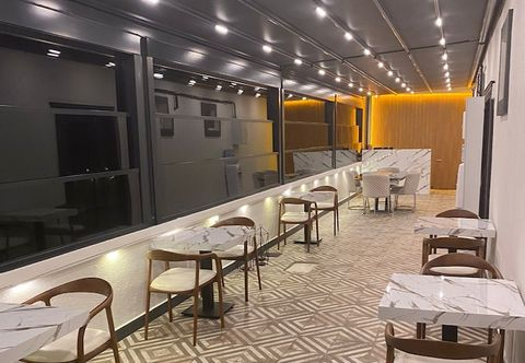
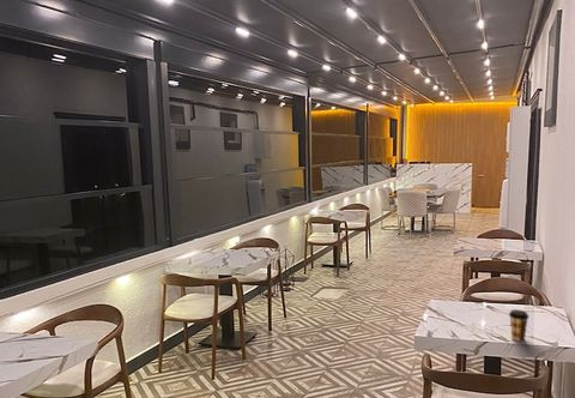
+ coffee cup [508,308,529,343]
